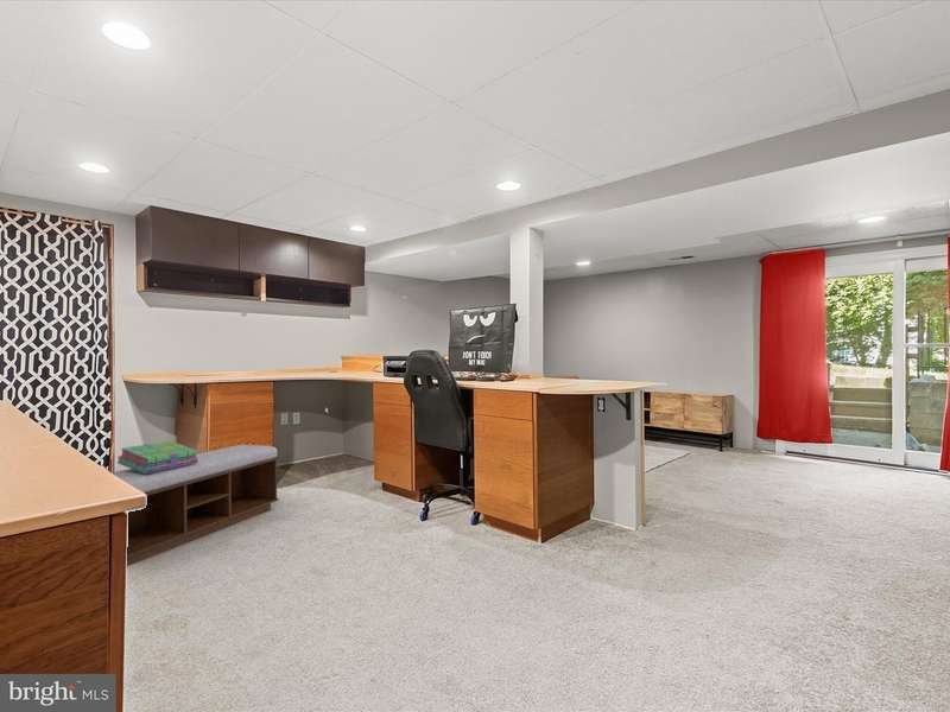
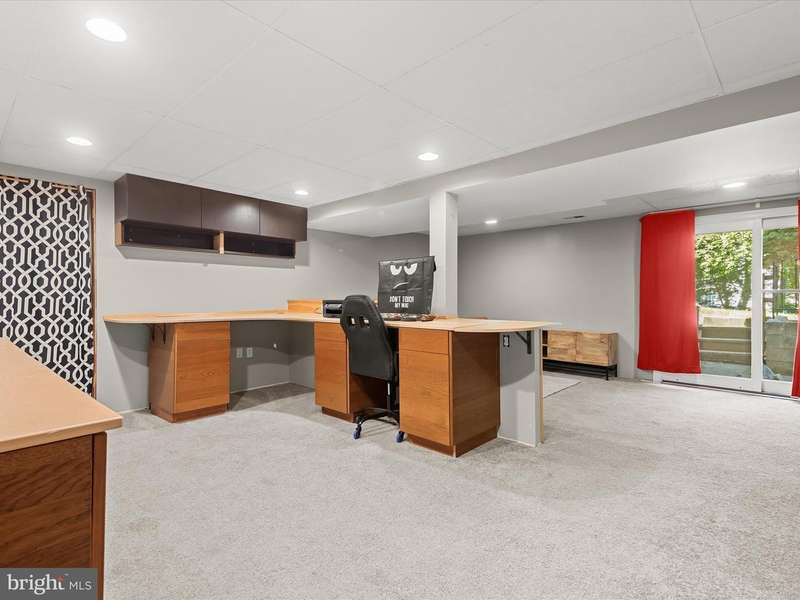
- bench [112,444,280,567]
- stack of books [116,440,198,473]
